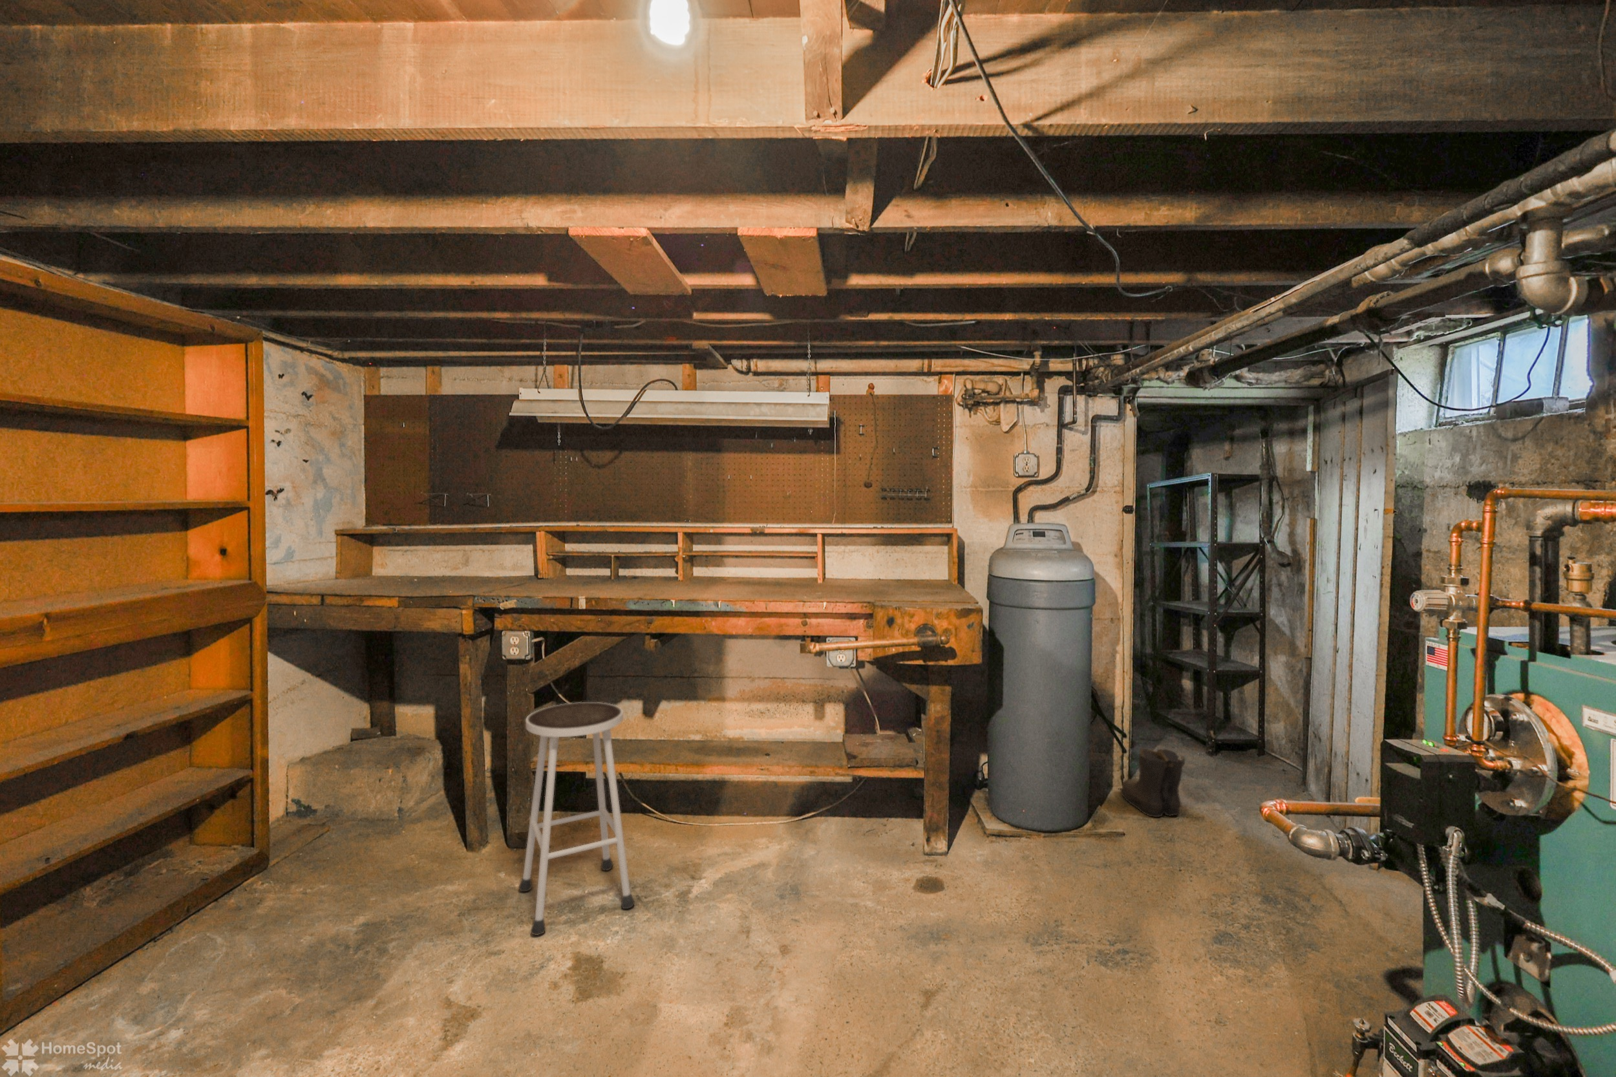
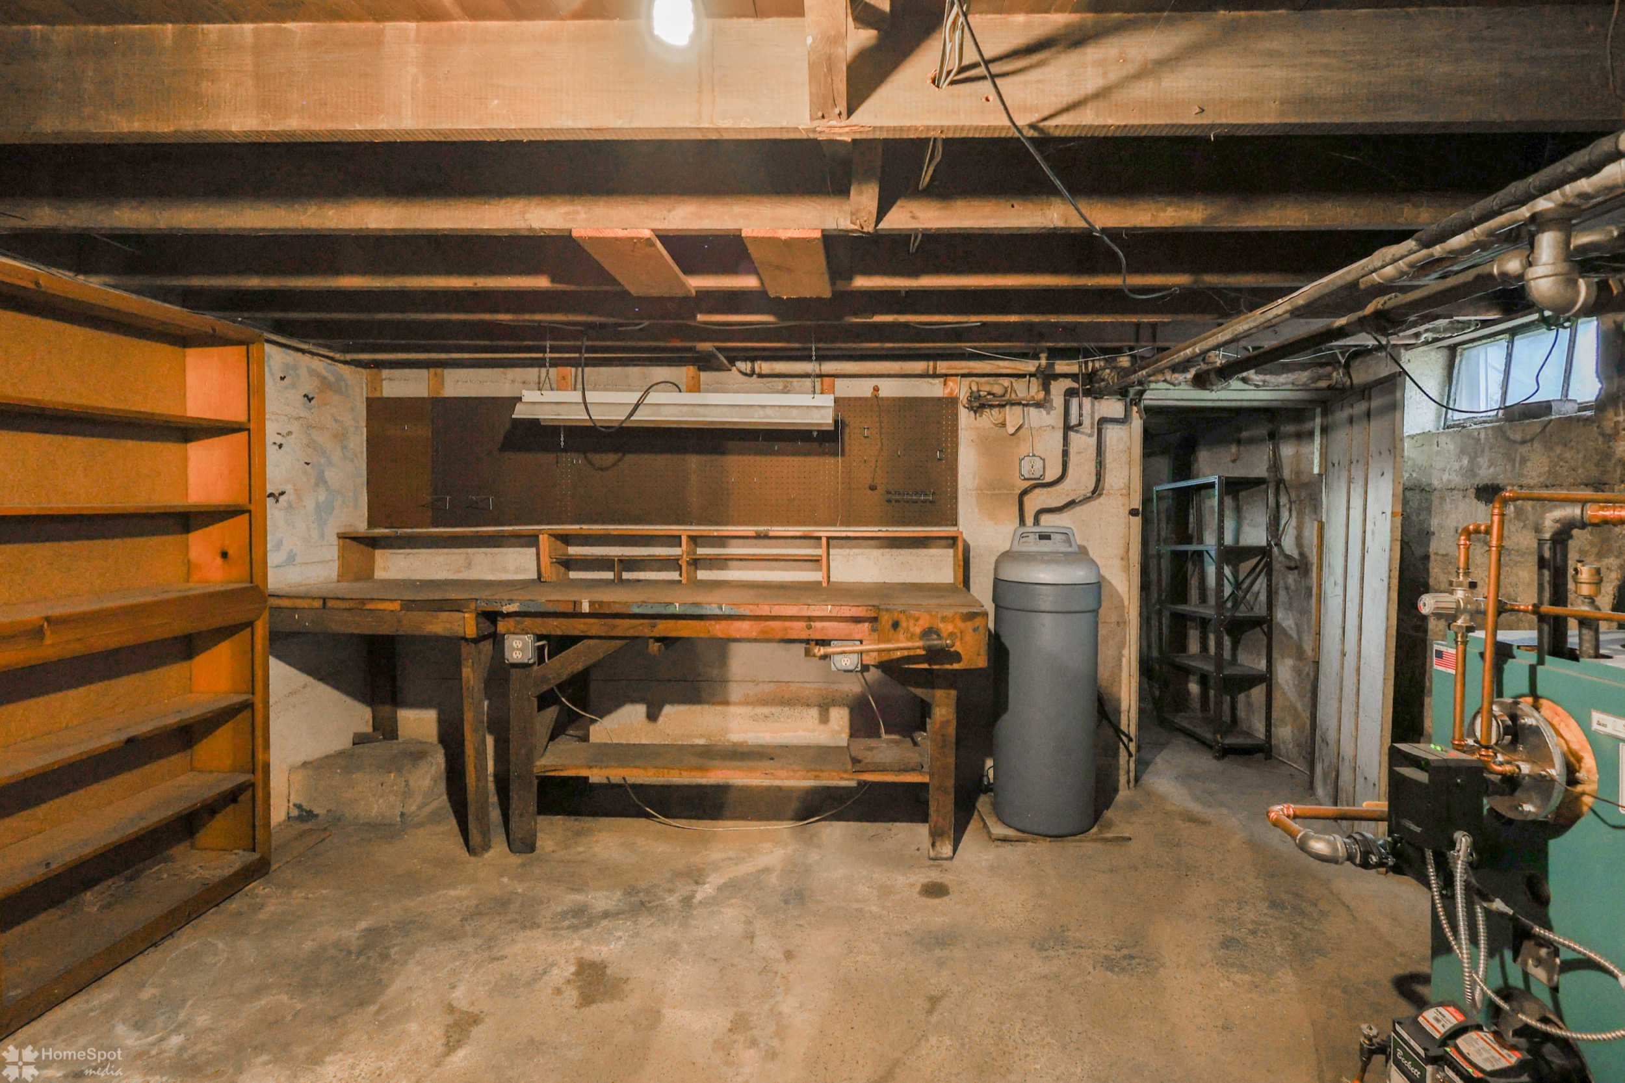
- boots [1117,748,1186,817]
- stool [518,702,636,936]
